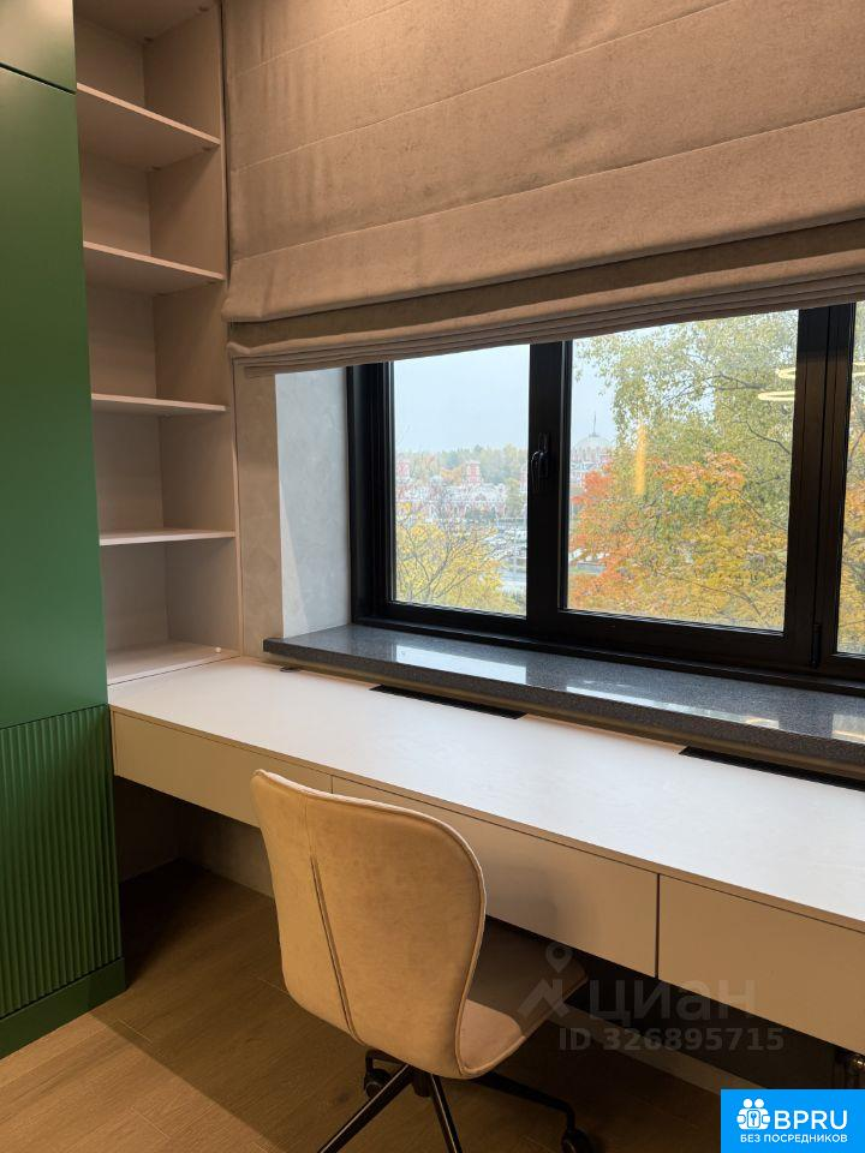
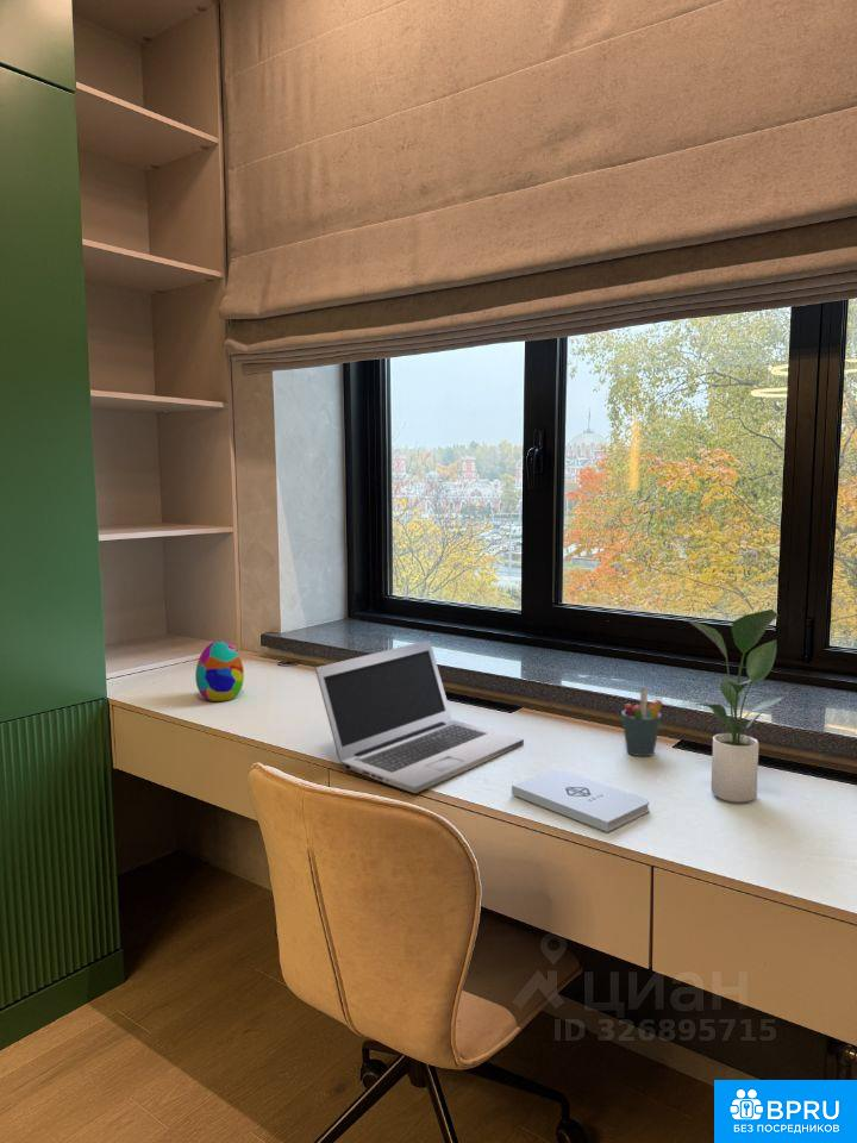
+ pen holder [620,687,664,757]
+ decorative egg [194,639,245,702]
+ potted plant [684,608,784,804]
+ notepad [511,768,651,833]
+ laptop [314,639,525,794]
